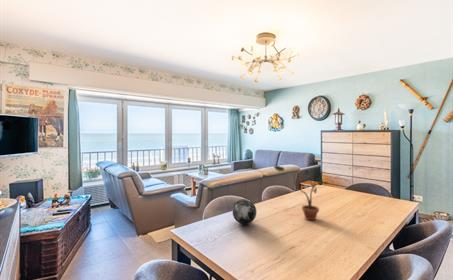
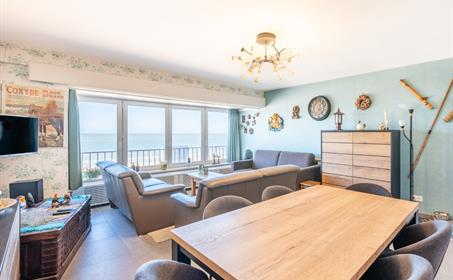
- potted plant [273,165,329,221]
- decorative orb [231,198,257,225]
